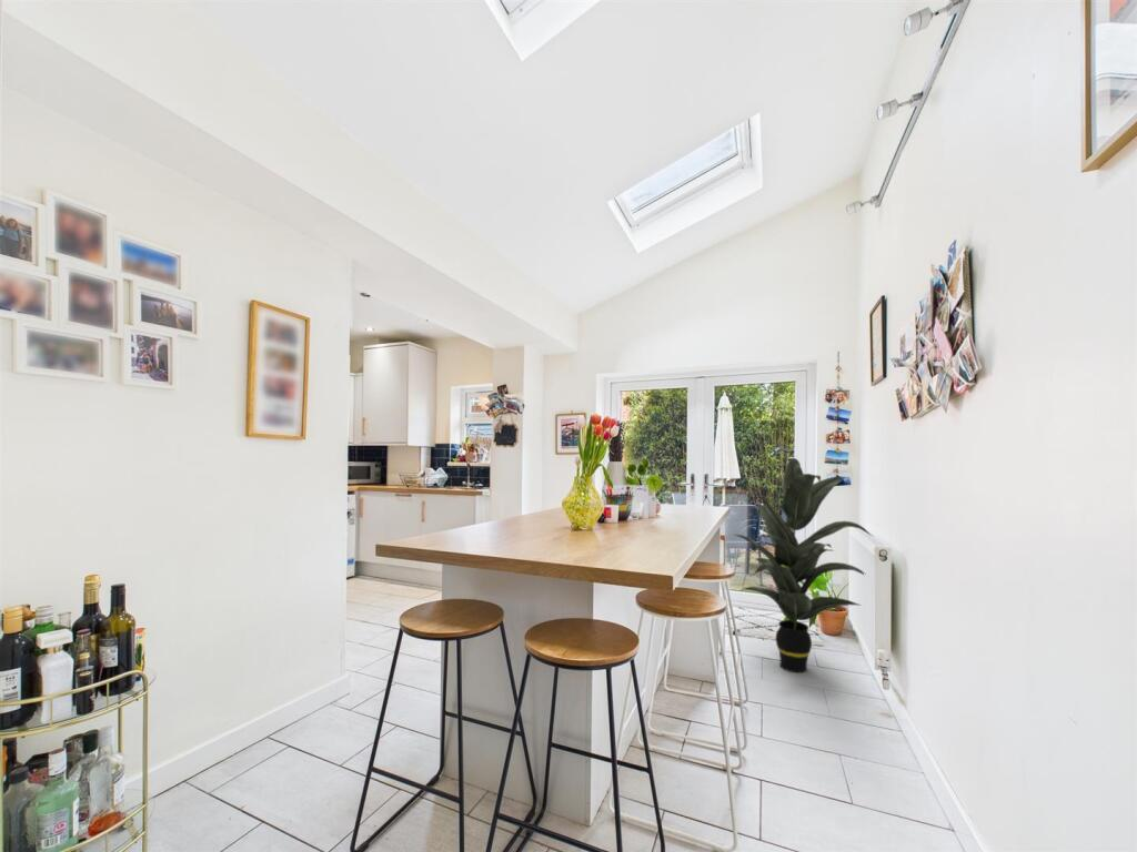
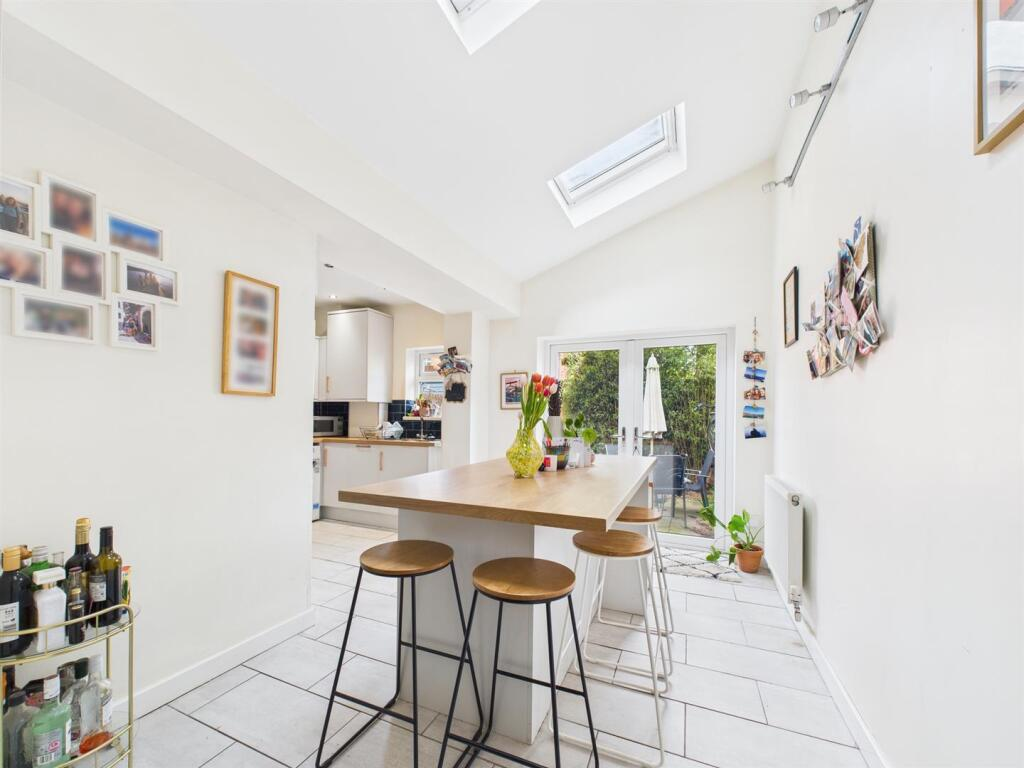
- indoor plant [734,457,875,673]
